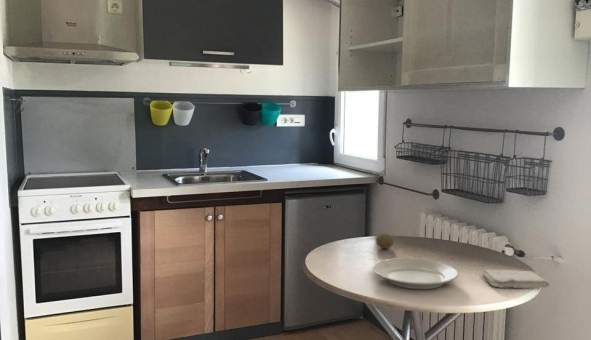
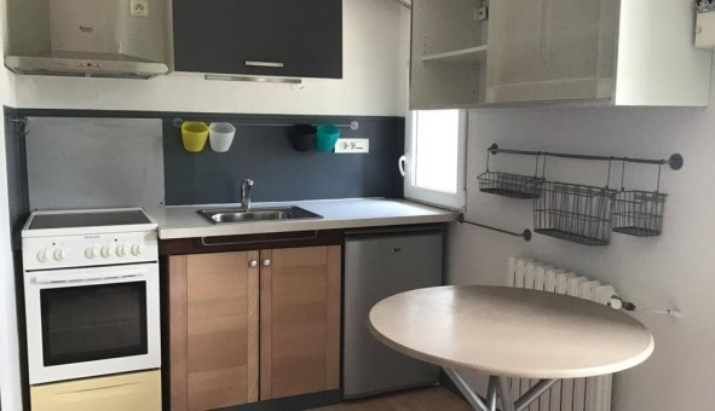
- washcloth [481,269,550,289]
- fruit [375,232,395,250]
- plate [372,257,460,290]
